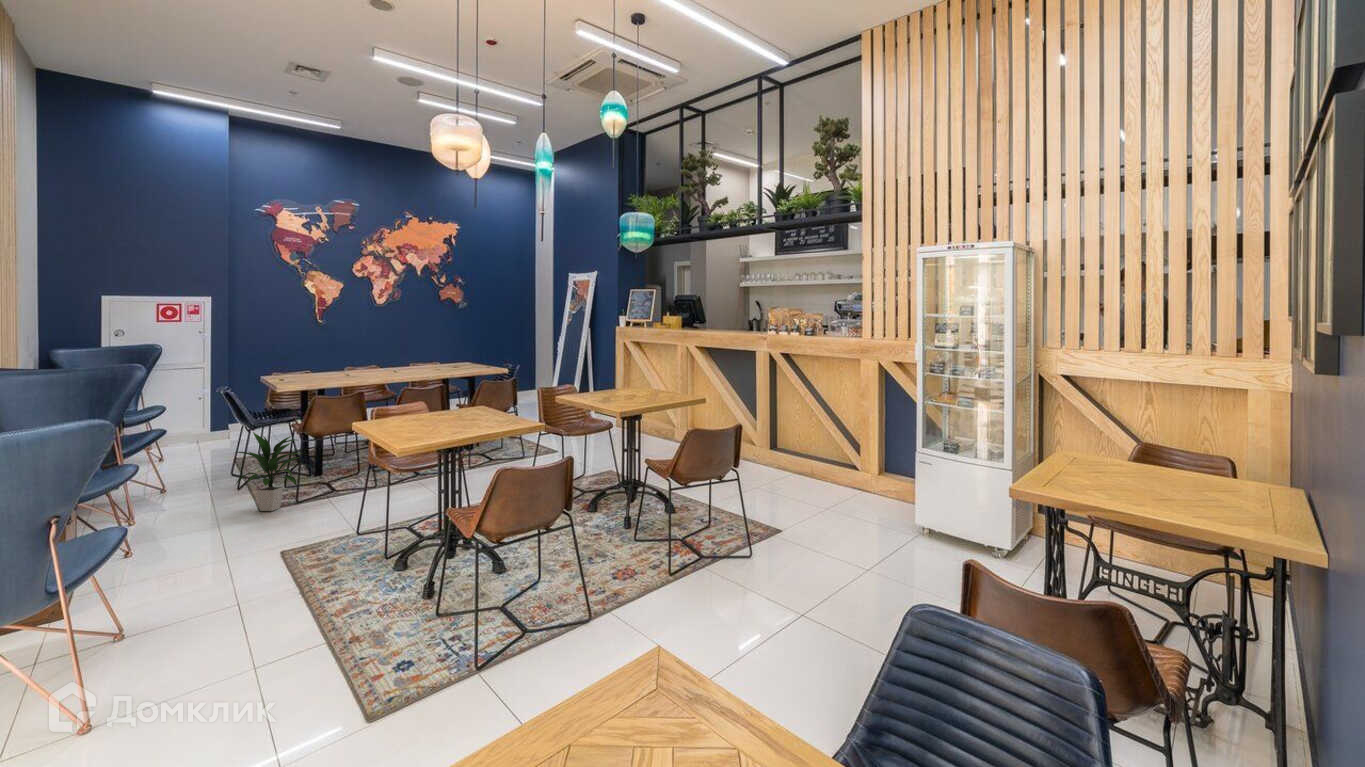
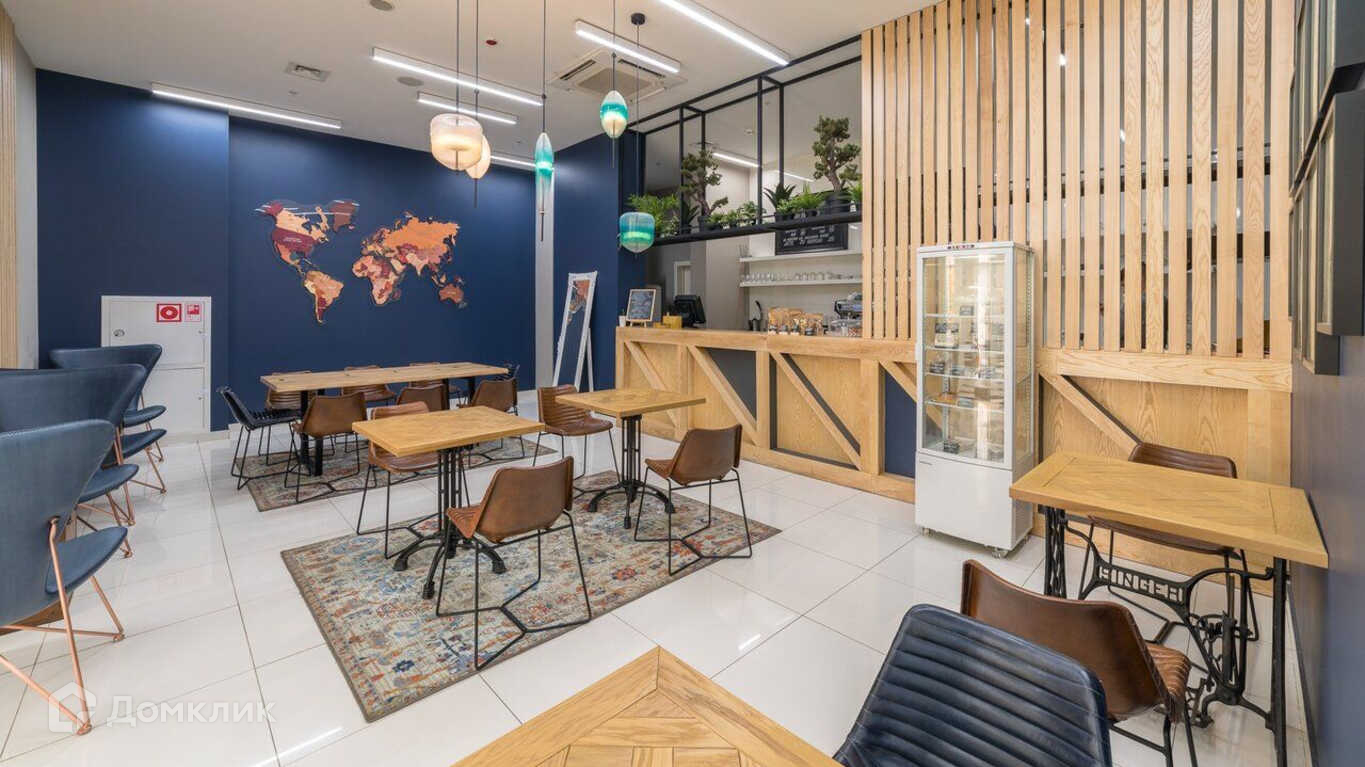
- indoor plant [232,431,303,512]
